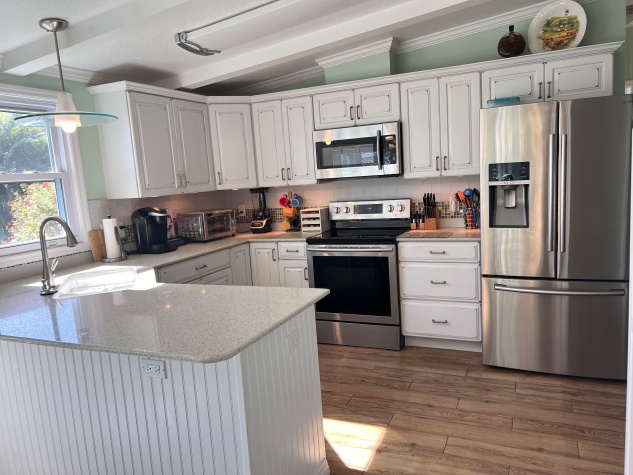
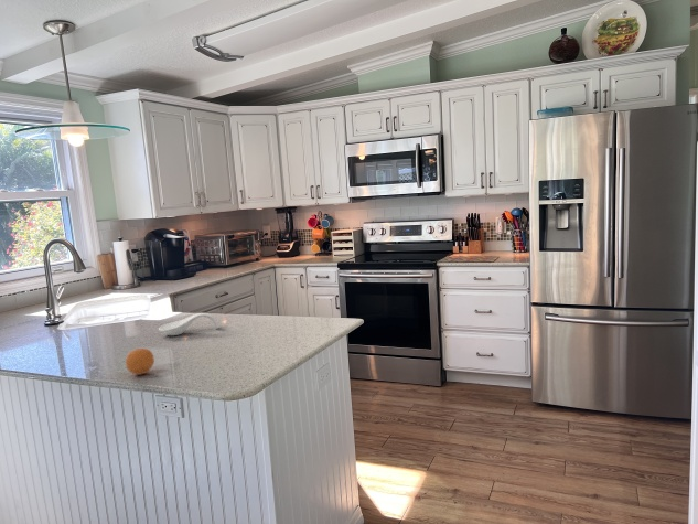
+ fruit [125,347,155,376]
+ spoon rest [158,312,219,336]
